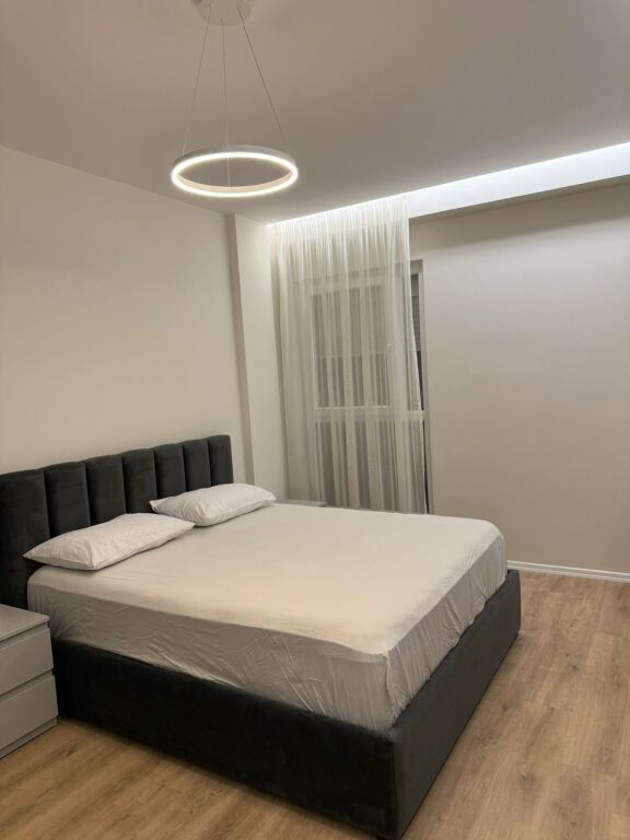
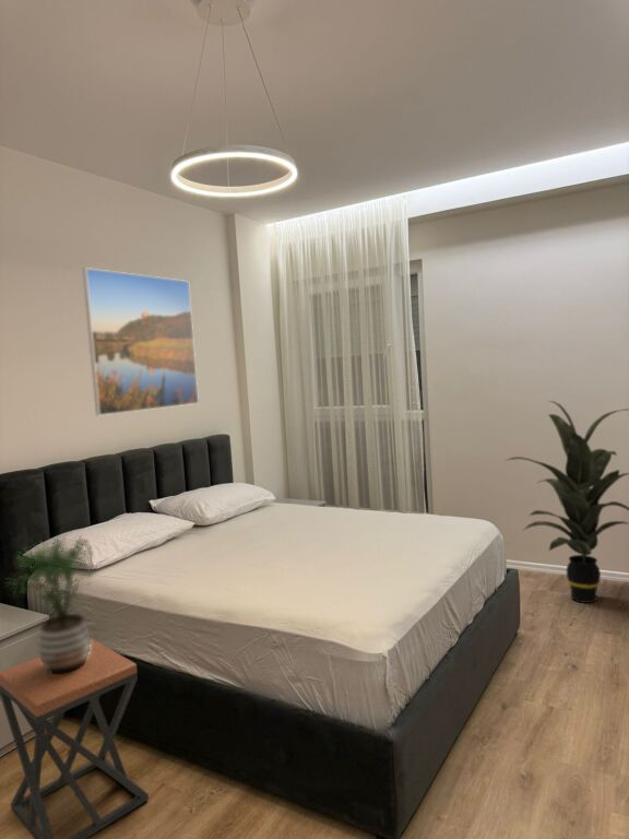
+ indoor plant [503,400,629,604]
+ stool [0,637,150,839]
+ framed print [81,267,200,416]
+ potted plant [3,534,97,674]
